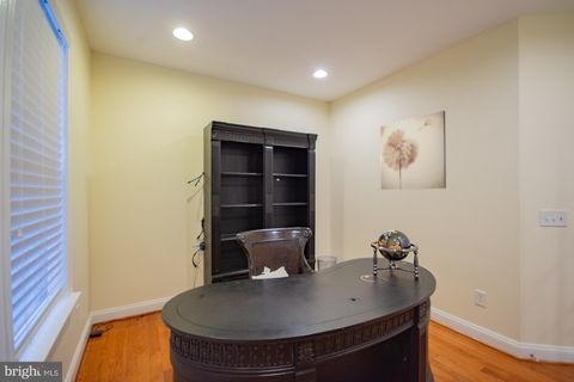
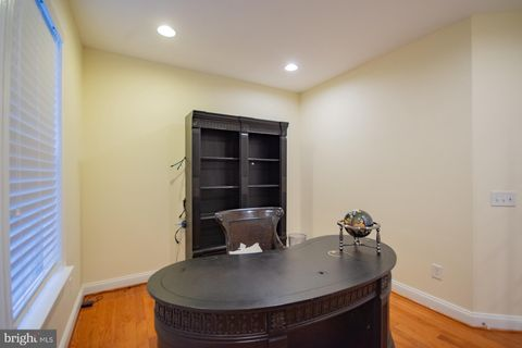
- wall art [379,110,447,191]
